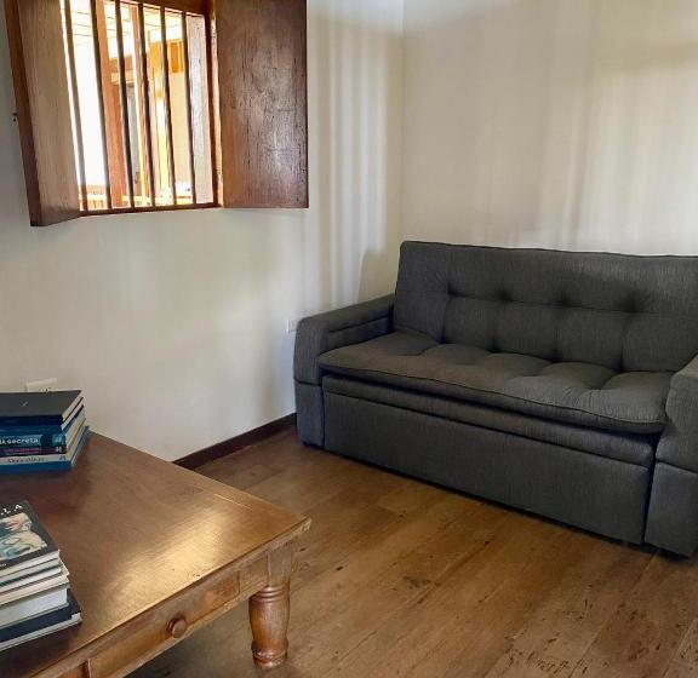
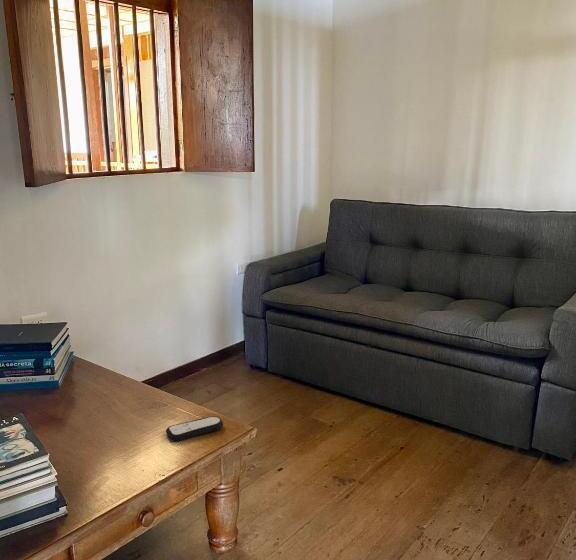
+ remote control [165,415,224,442]
